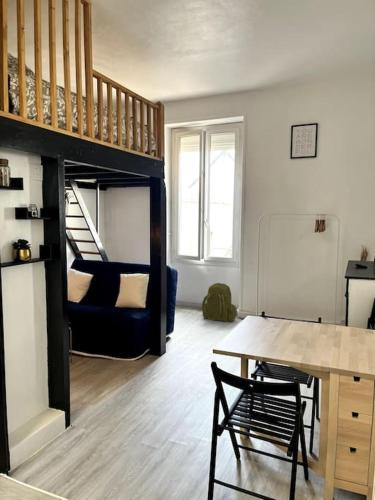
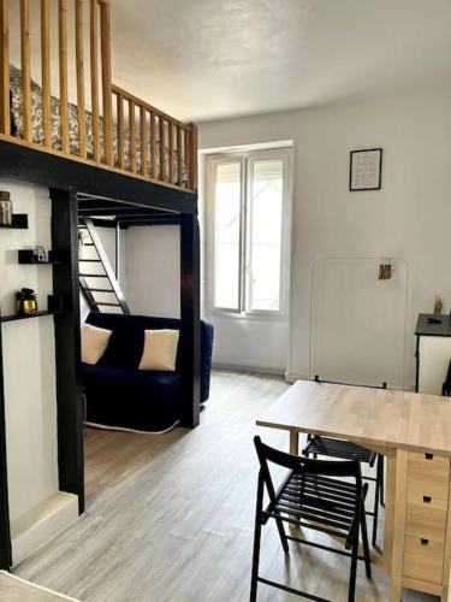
- backpack [201,282,237,323]
